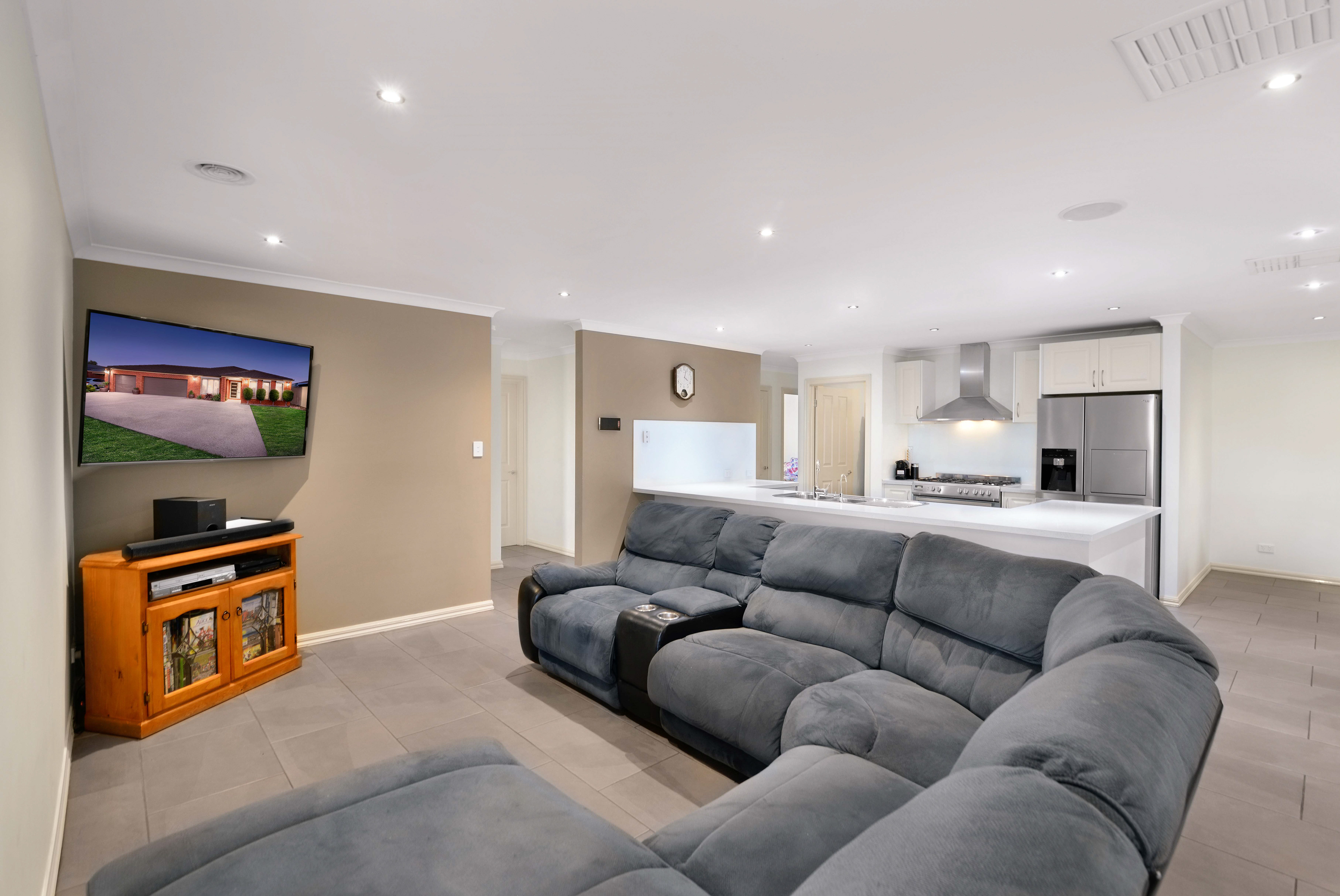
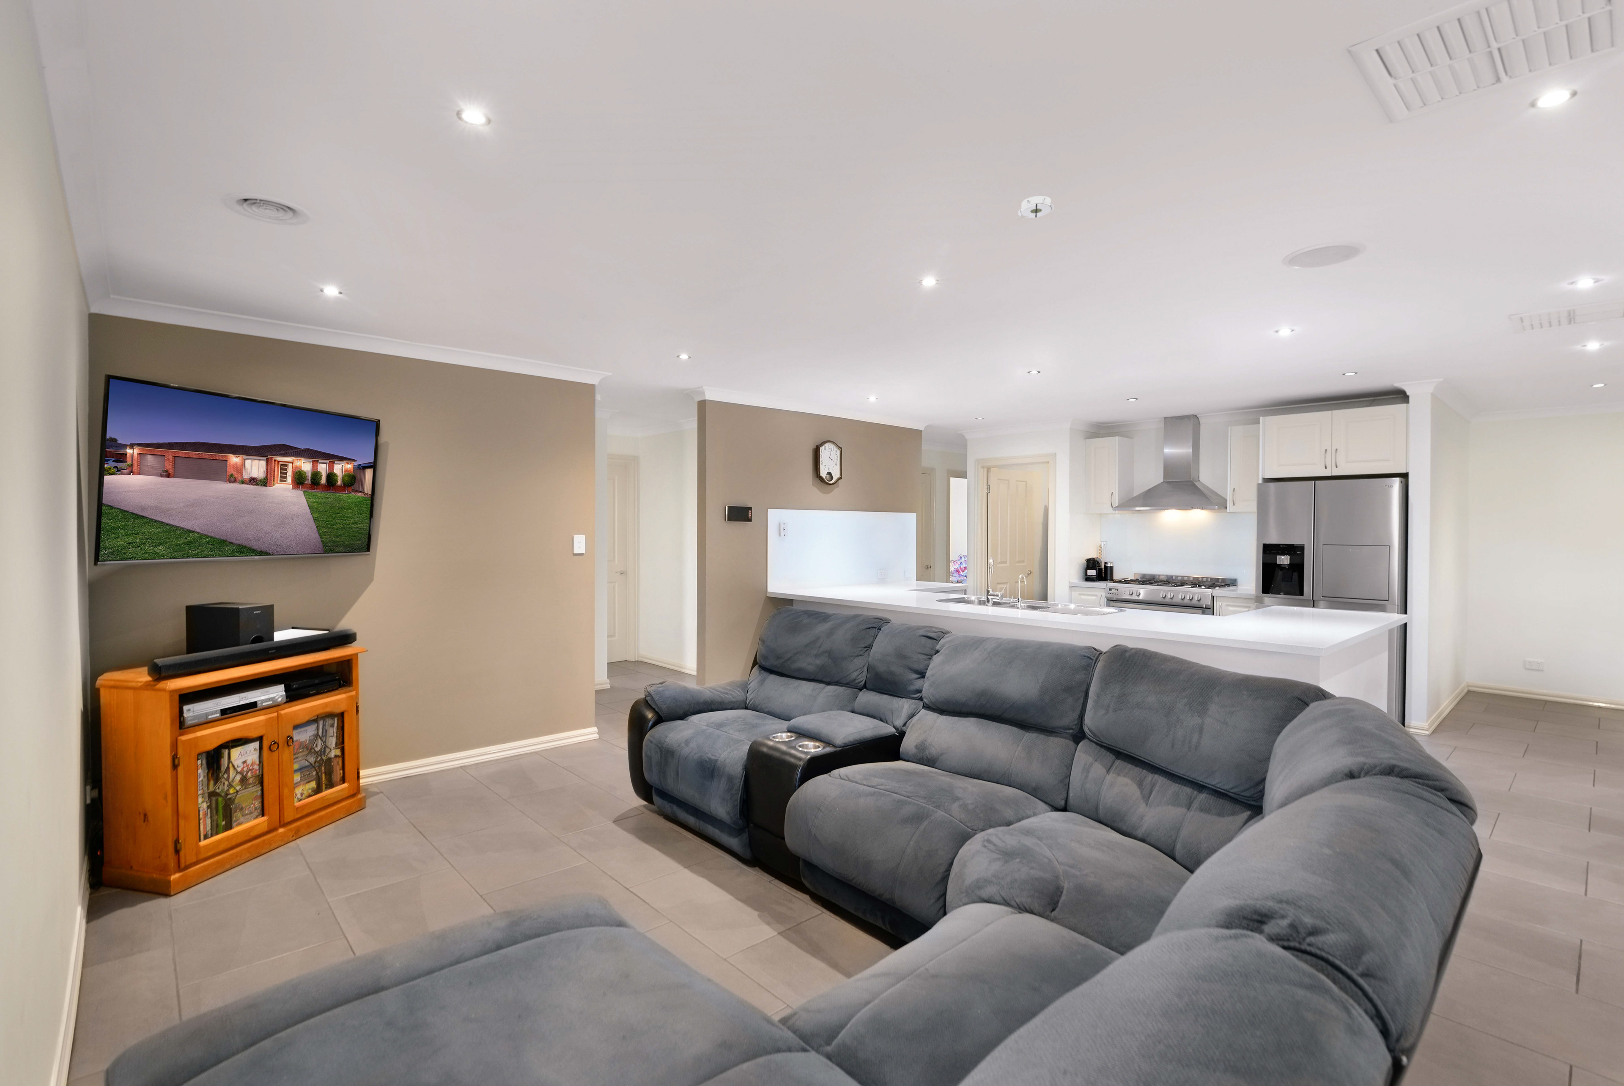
+ smoke detector [1017,195,1054,221]
